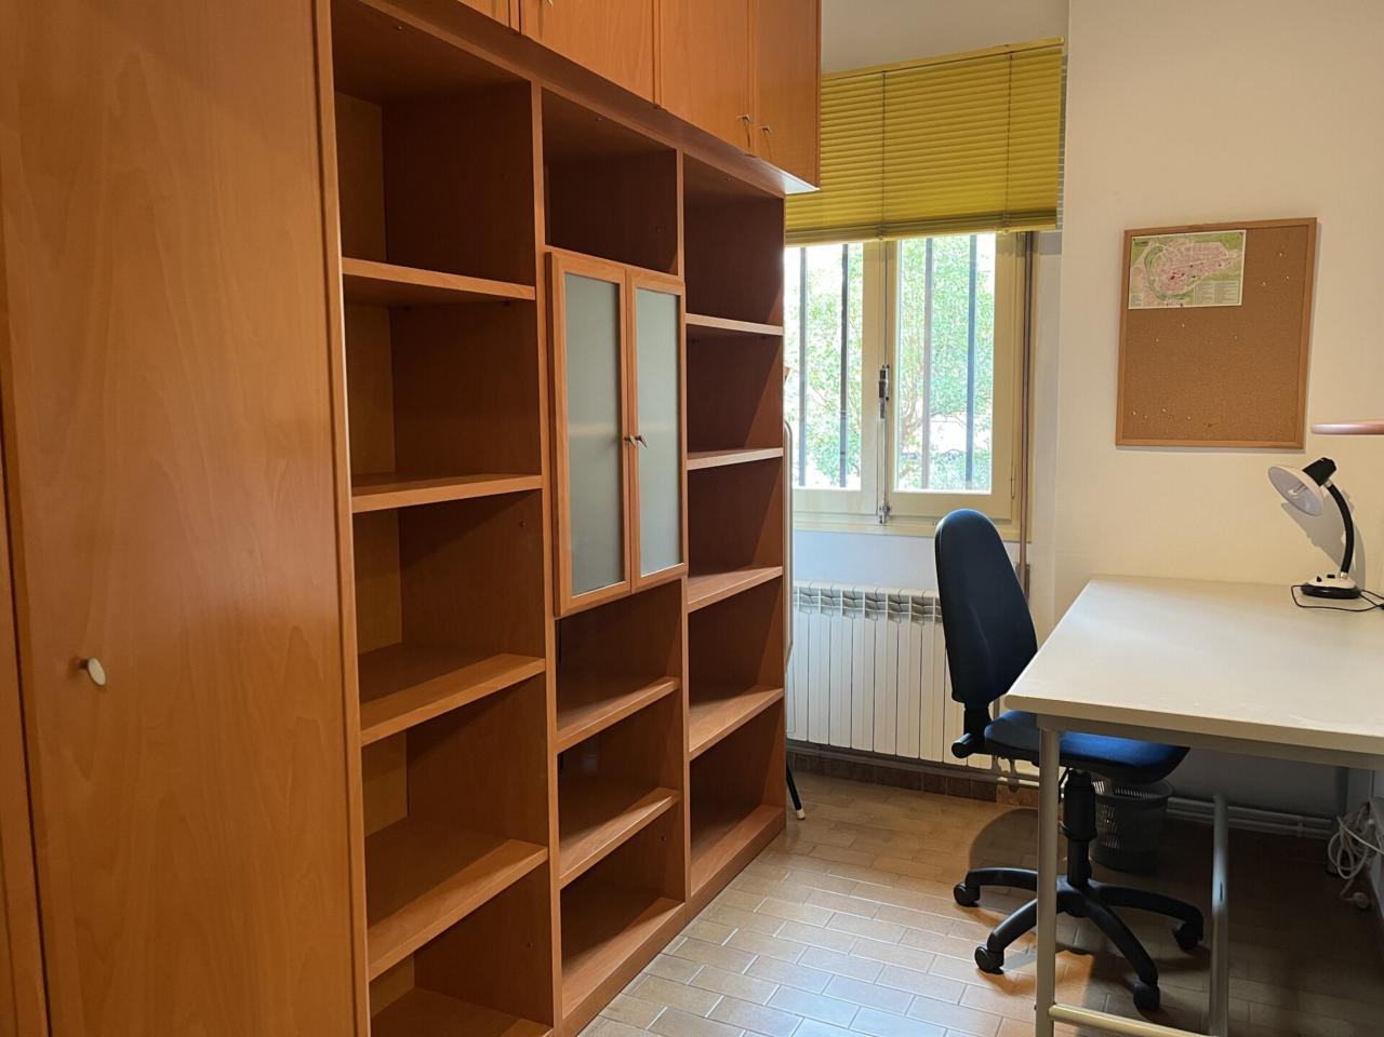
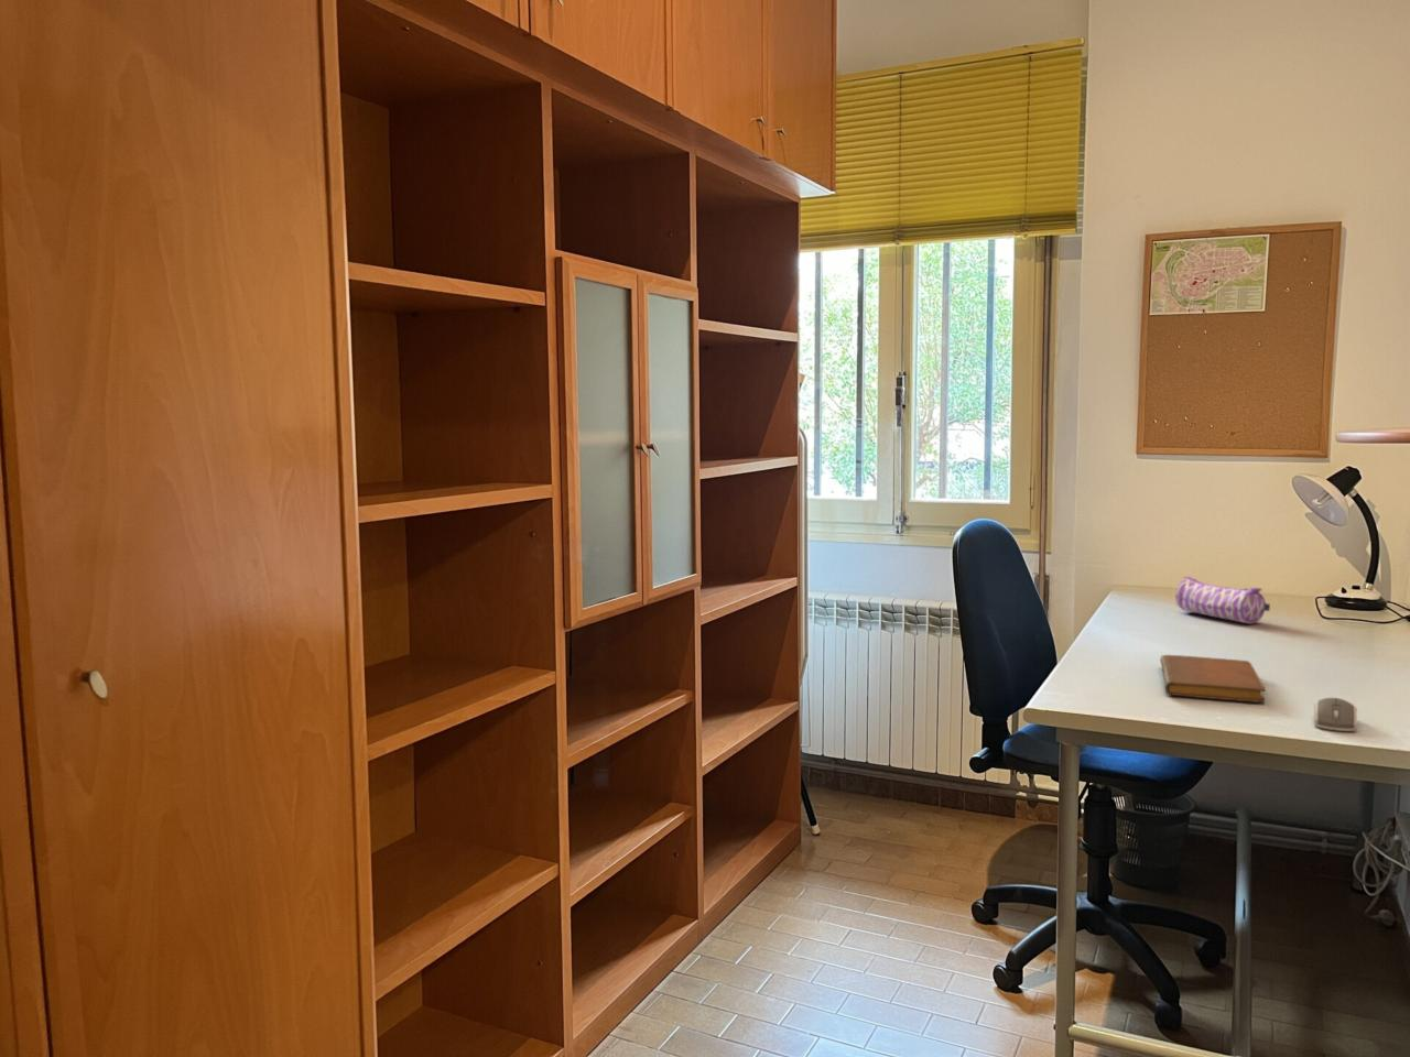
+ notebook [1159,654,1267,704]
+ pencil case [1175,575,1271,625]
+ computer mouse [1313,697,1358,732]
